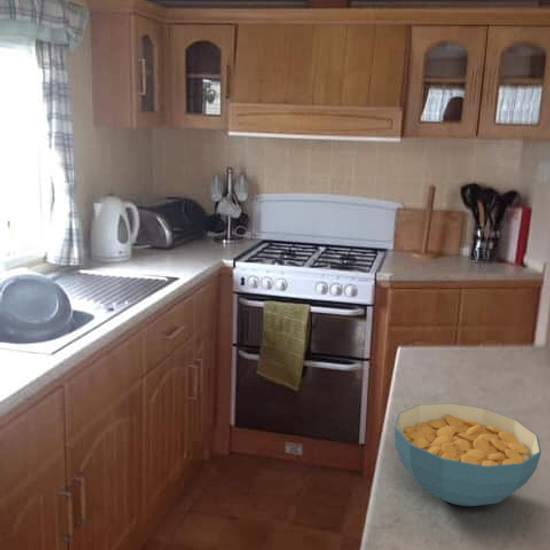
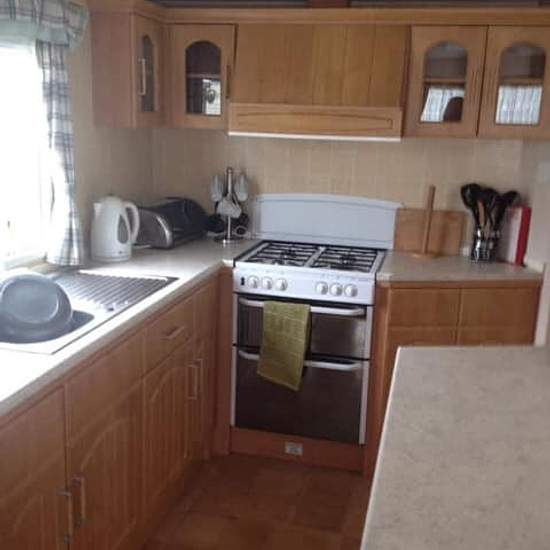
- cereal bowl [393,402,542,507]
